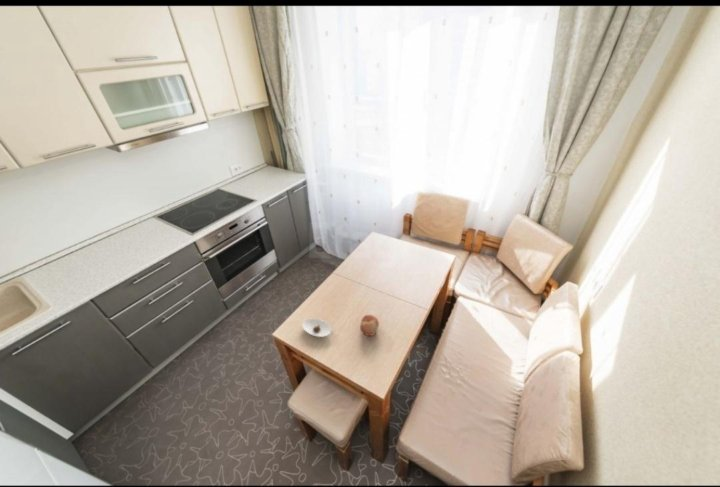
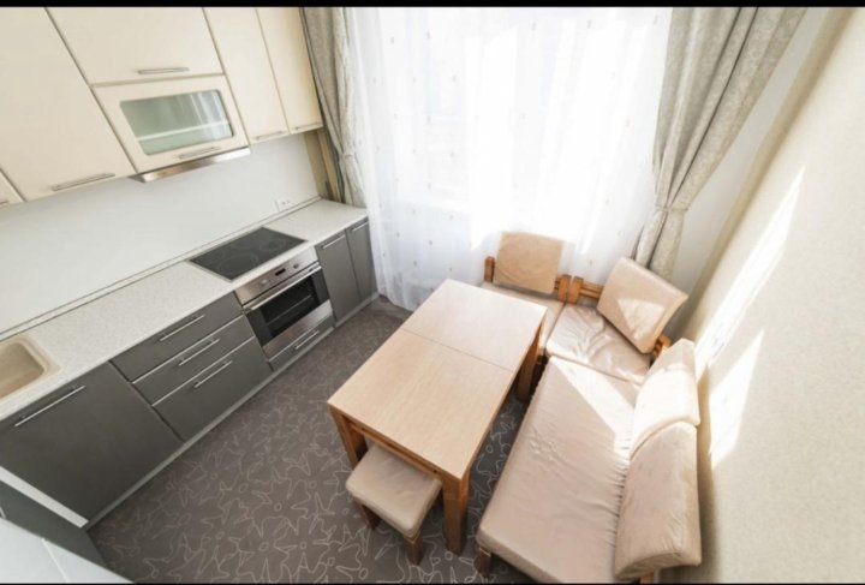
- fruit [359,314,380,337]
- saucer [301,317,332,338]
